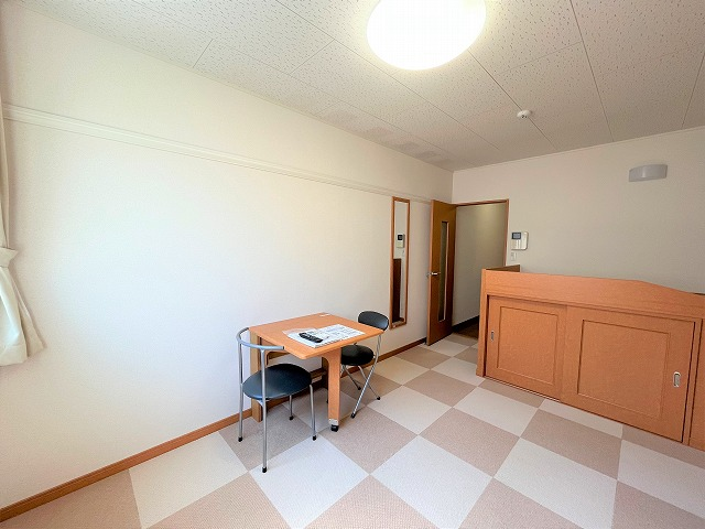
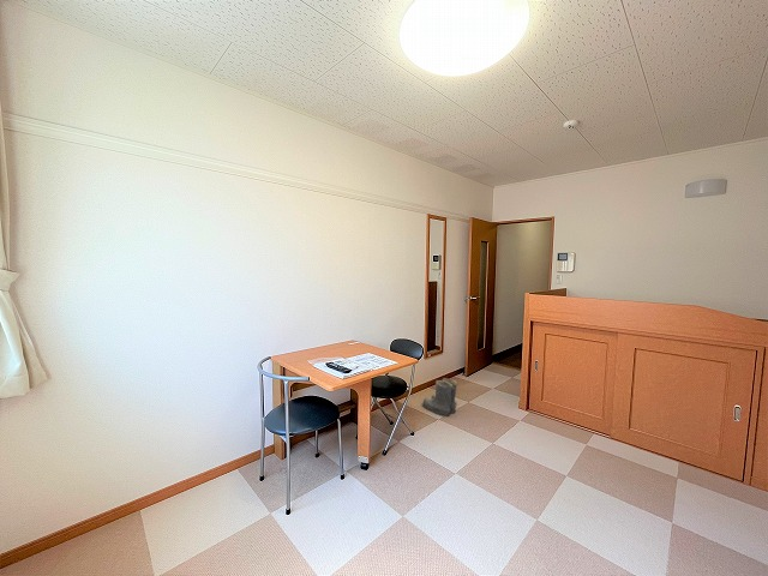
+ boots [420,377,458,418]
